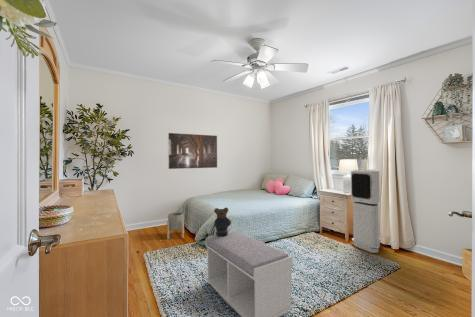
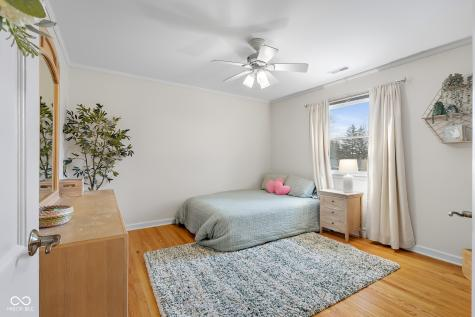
- planter [166,211,185,240]
- air purifier [350,169,381,254]
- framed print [167,132,218,170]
- teddy bear [213,207,232,236]
- bench [205,230,294,317]
